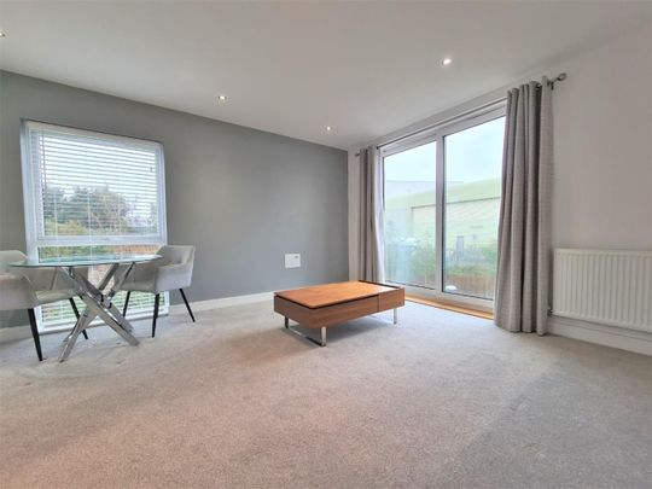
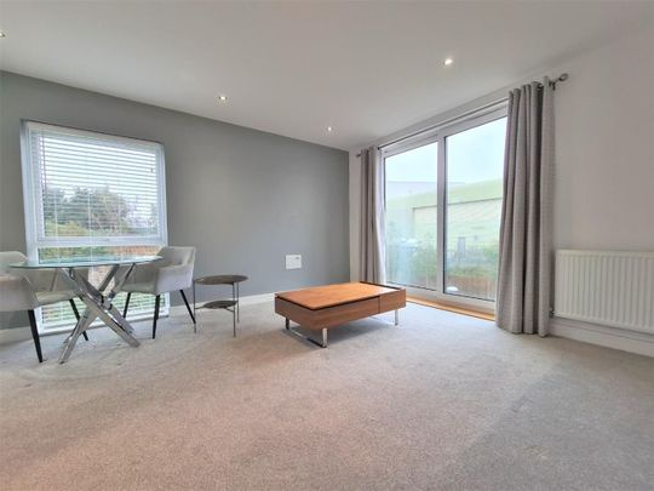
+ side table [191,274,249,338]
